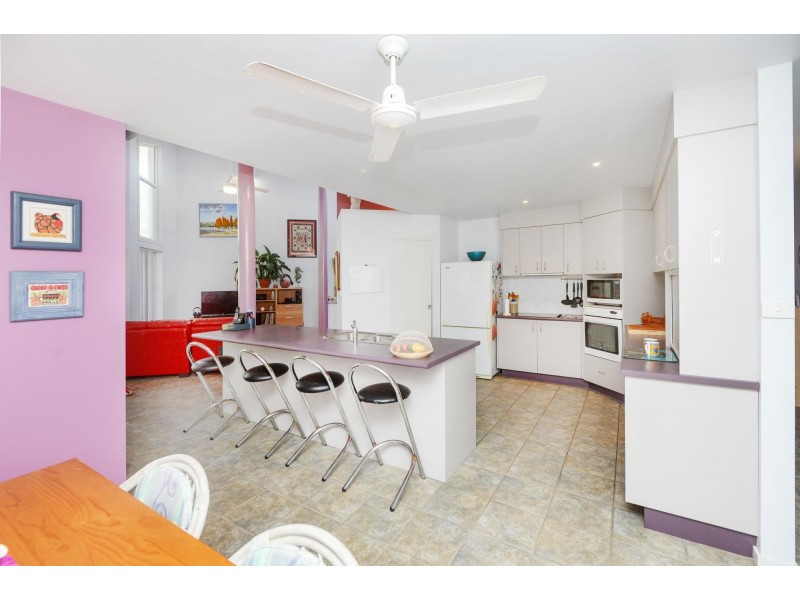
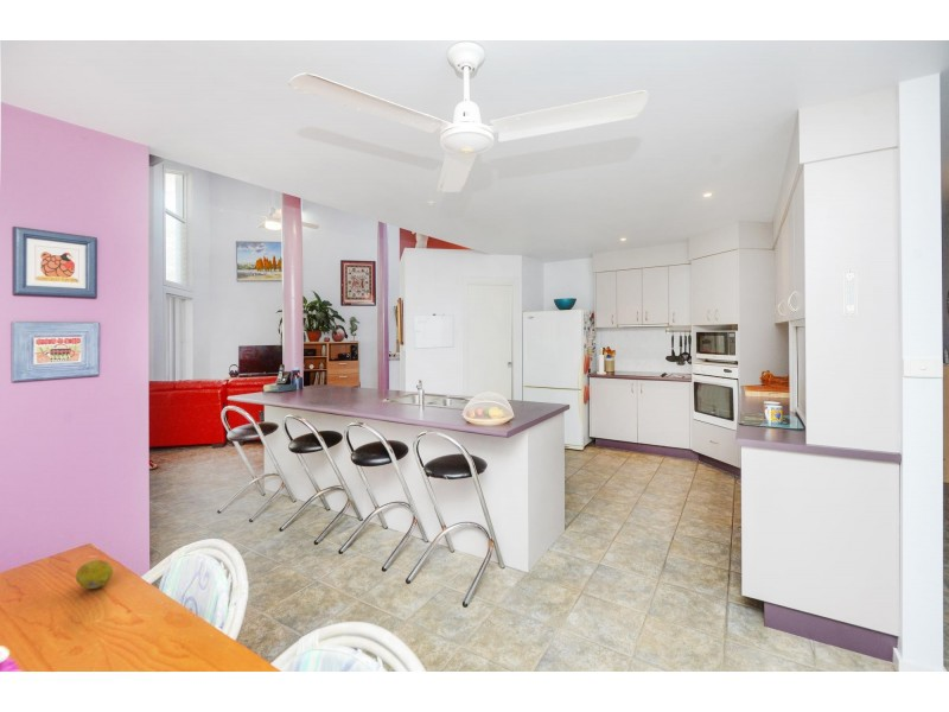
+ fruit [75,559,114,590]
